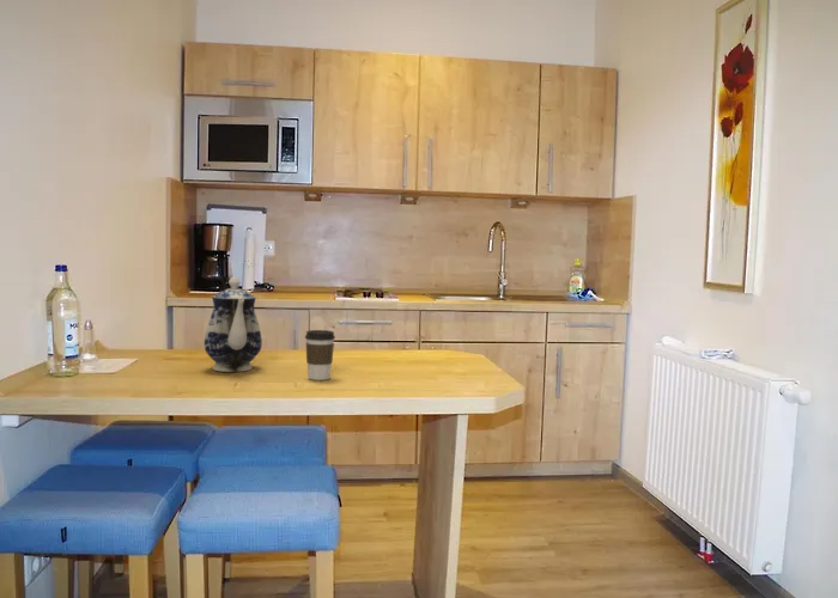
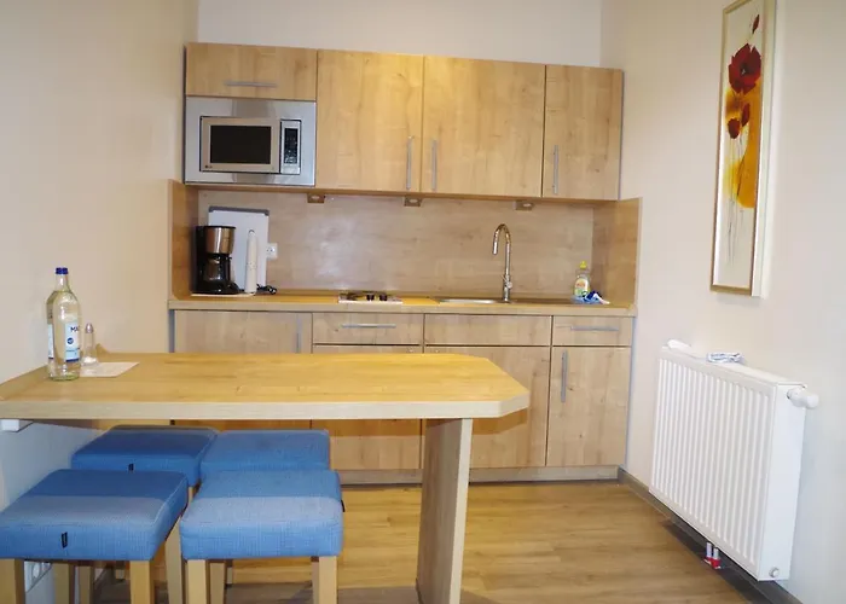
- teapot [204,276,263,373]
- coffee cup [304,329,336,382]
